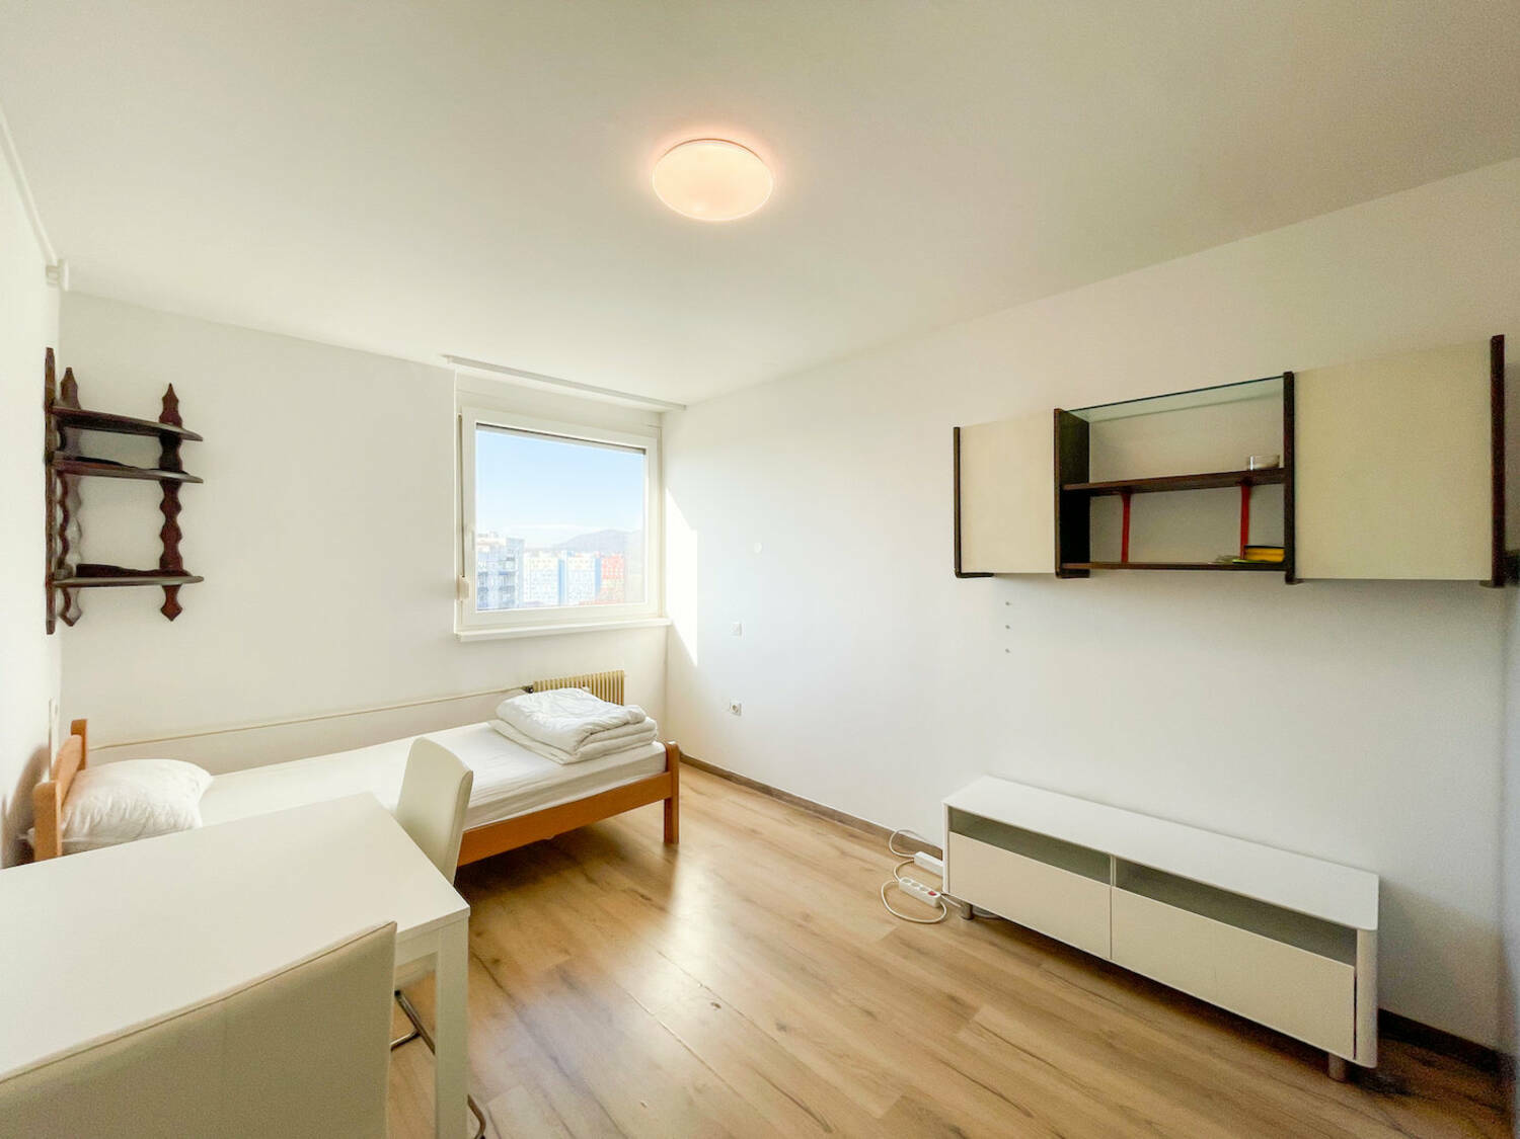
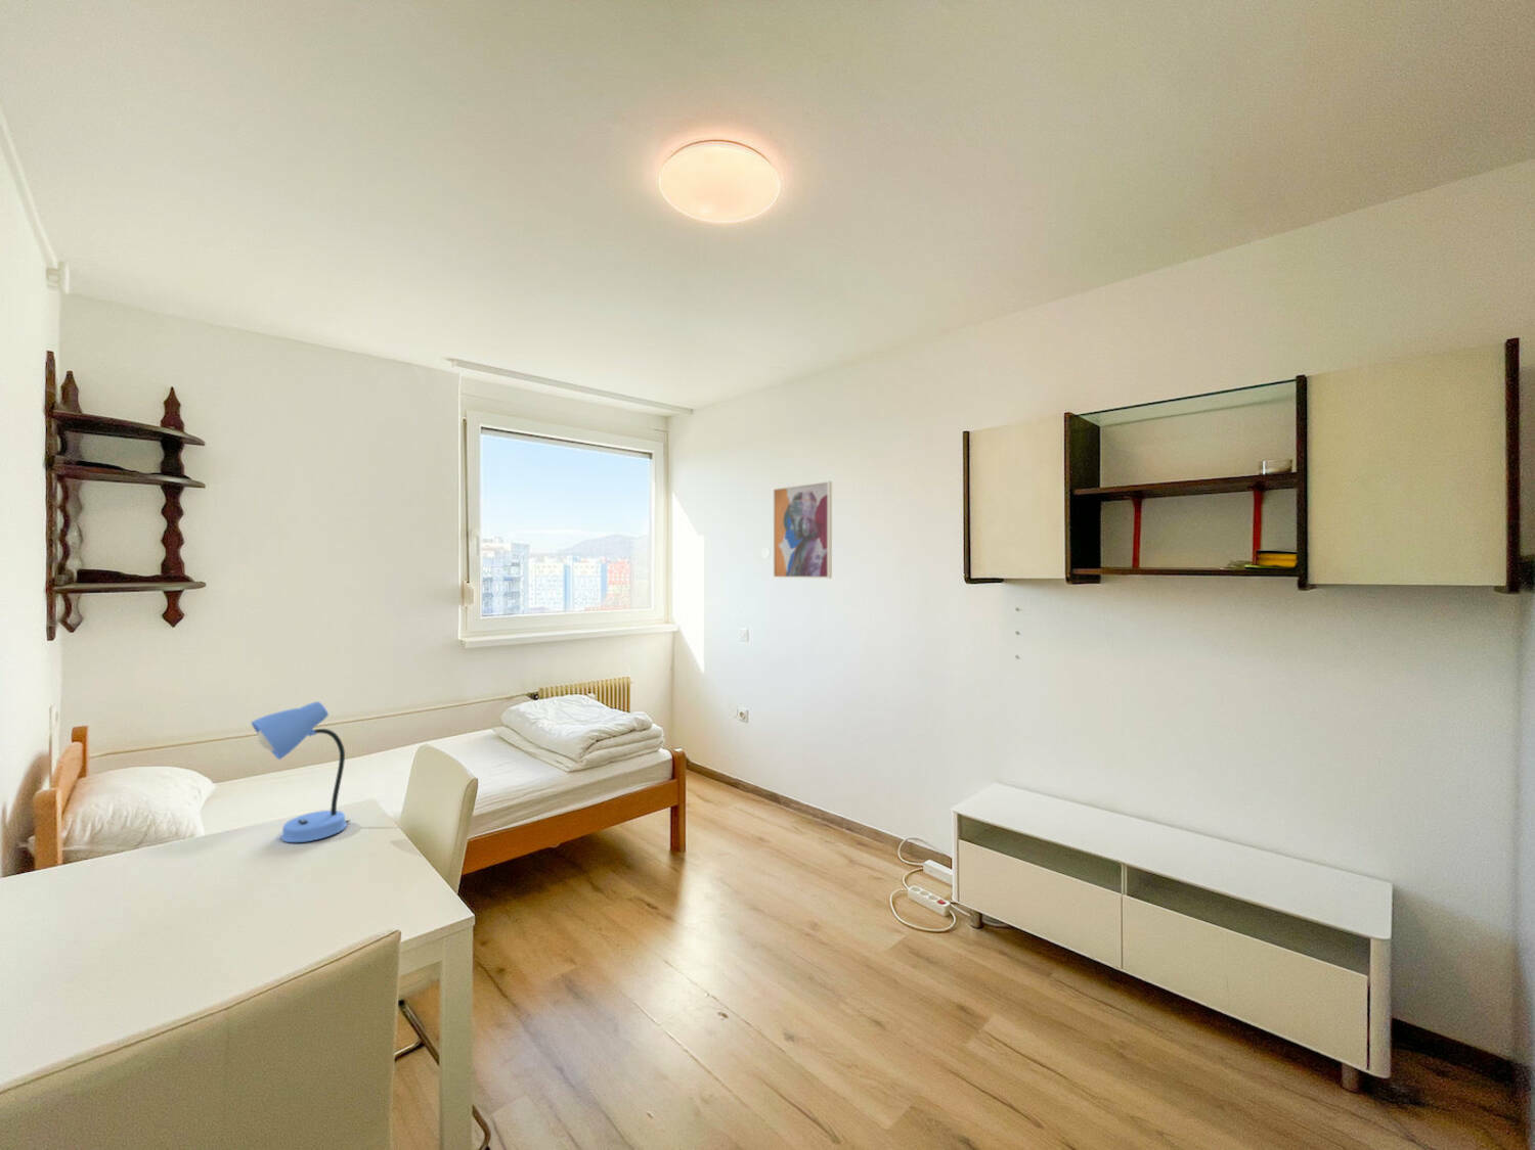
+ wall art [771,480,833,580]
+ desk lamp [250,701,351,843]
